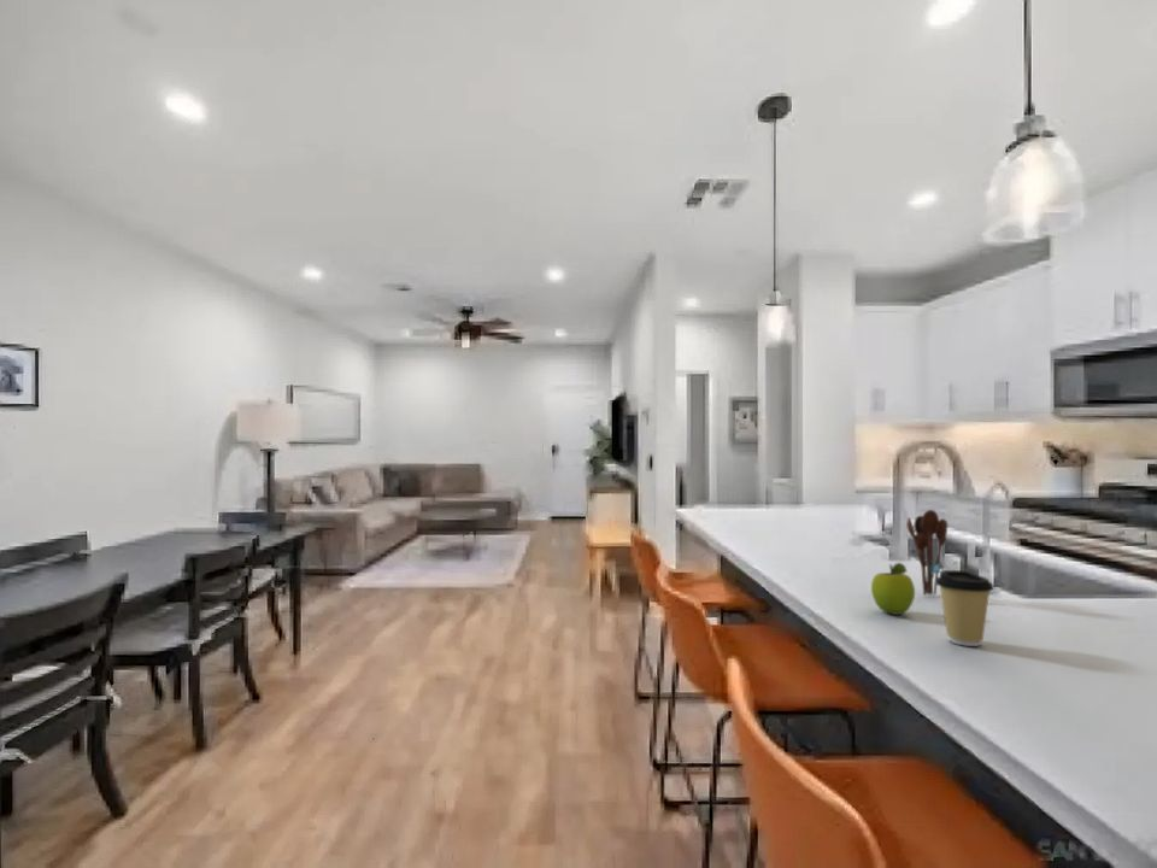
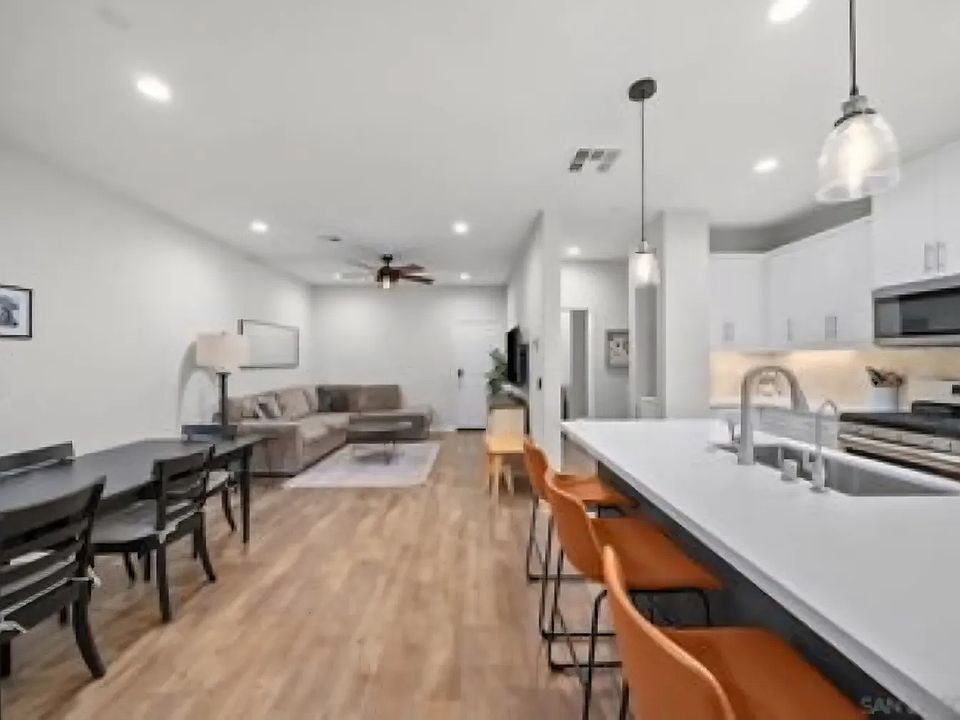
- utensil holder [905,509,948,597]
- fruit [870,562,916,616]
- coffee cup [934,569,996,647]
